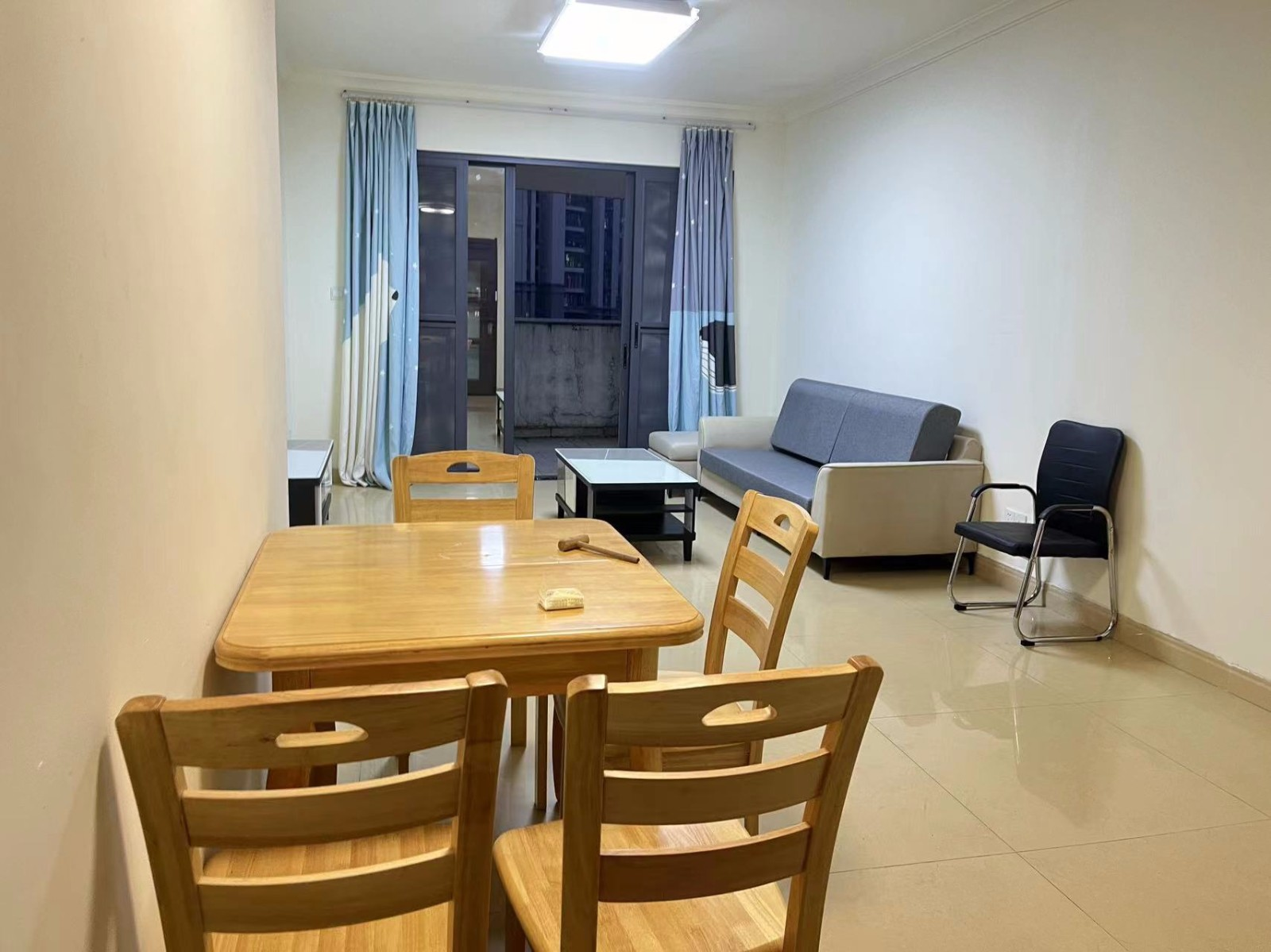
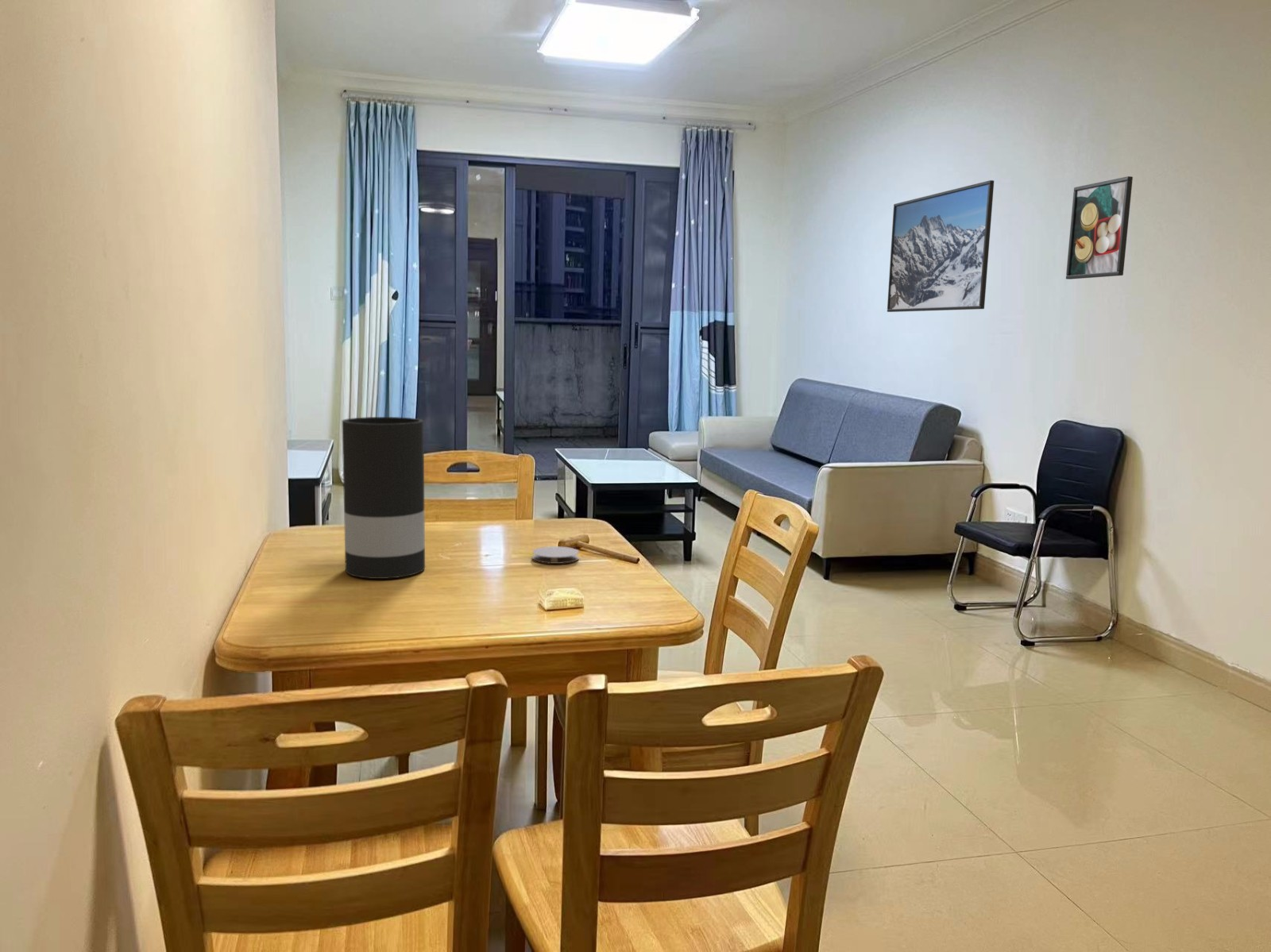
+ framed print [887,179,995,313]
+ coaster [531,545,580,565]
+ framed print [1065,175,1134,280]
+ vase [342,416,426,580]
